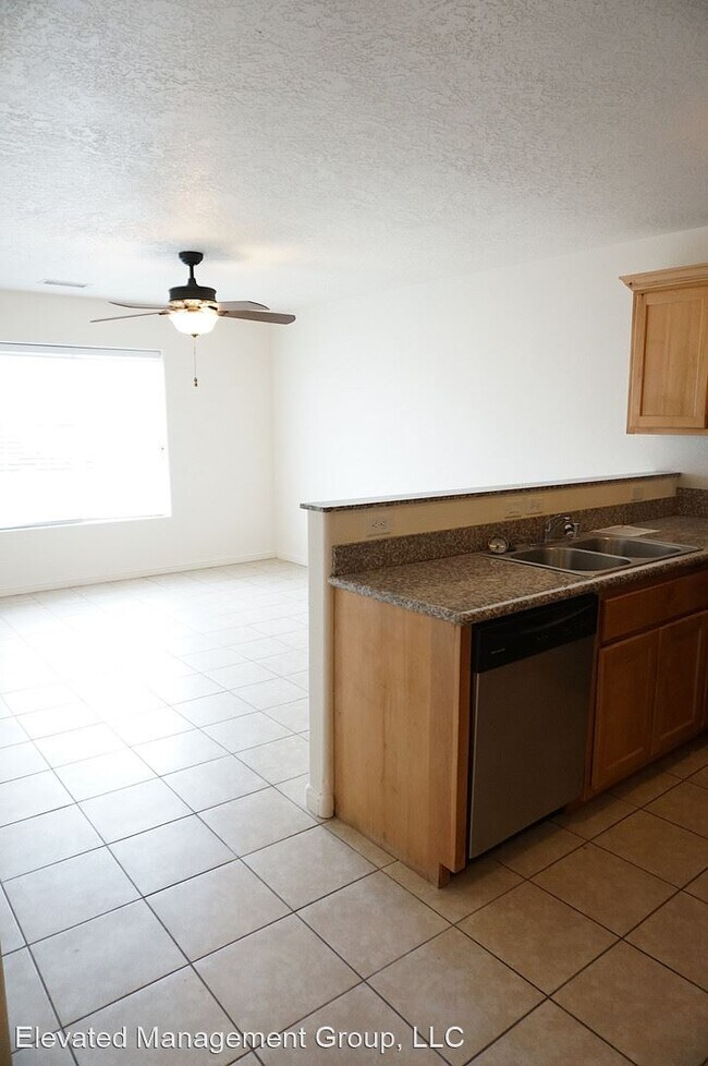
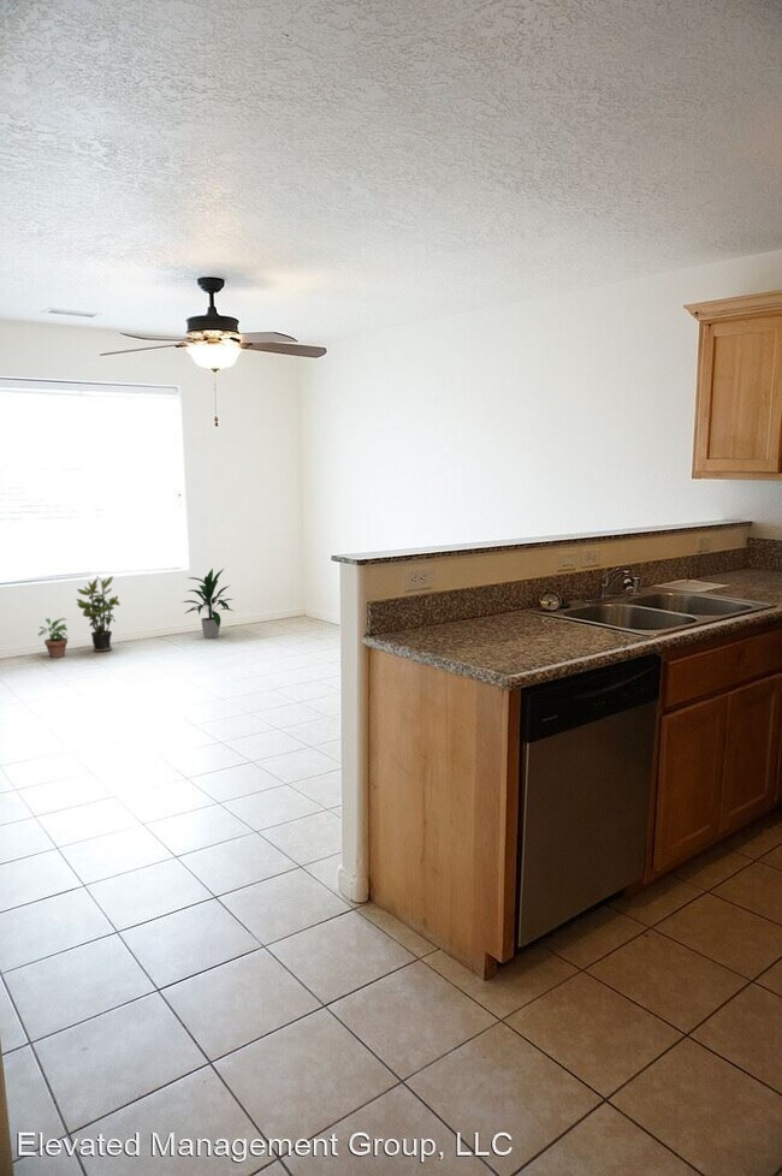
+ indoor plant [182,568,236,640]
+ potted plant [75,575,122,653]
+ potted plant [37,617,70,659]
